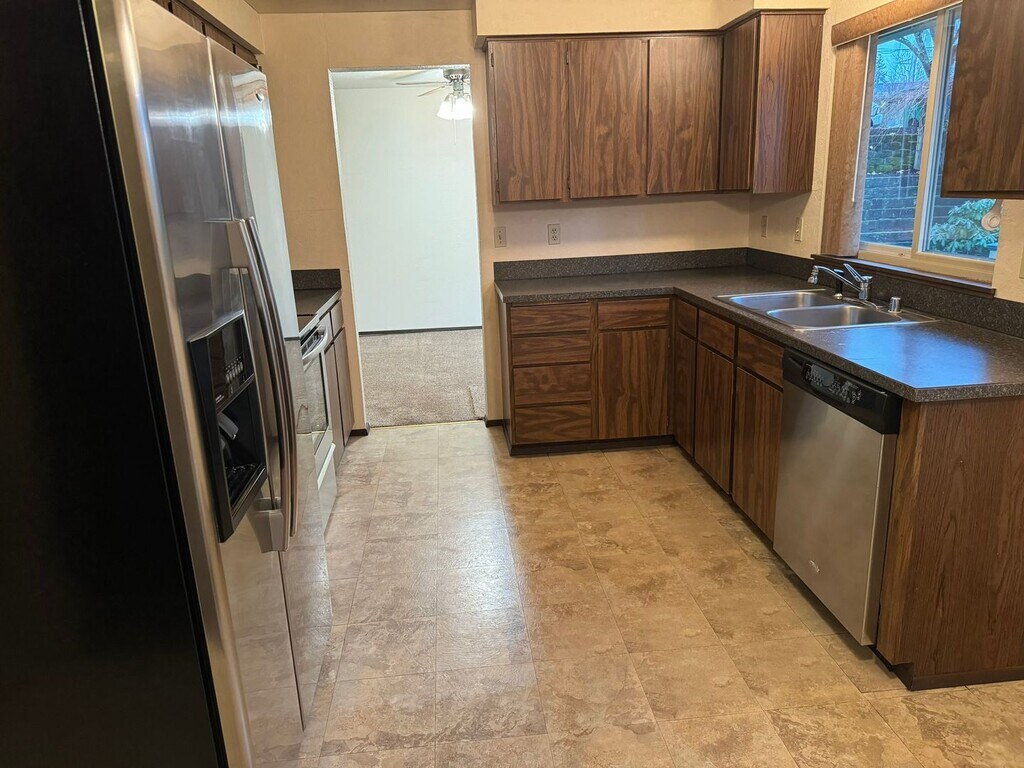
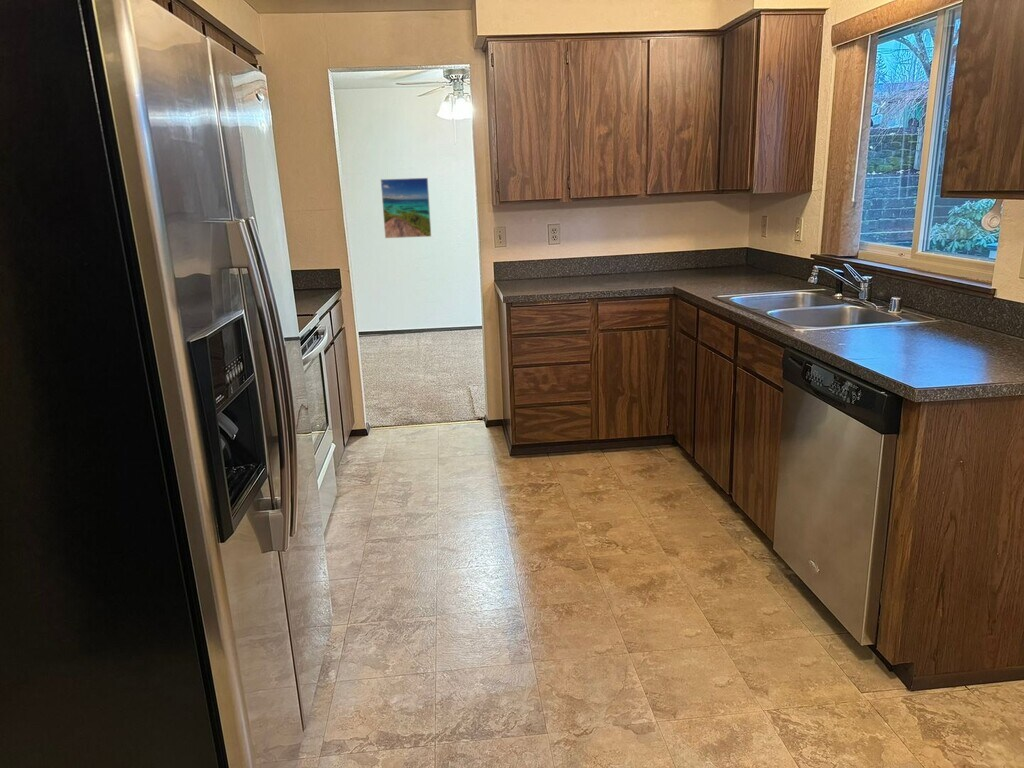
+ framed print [380,177,432,239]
